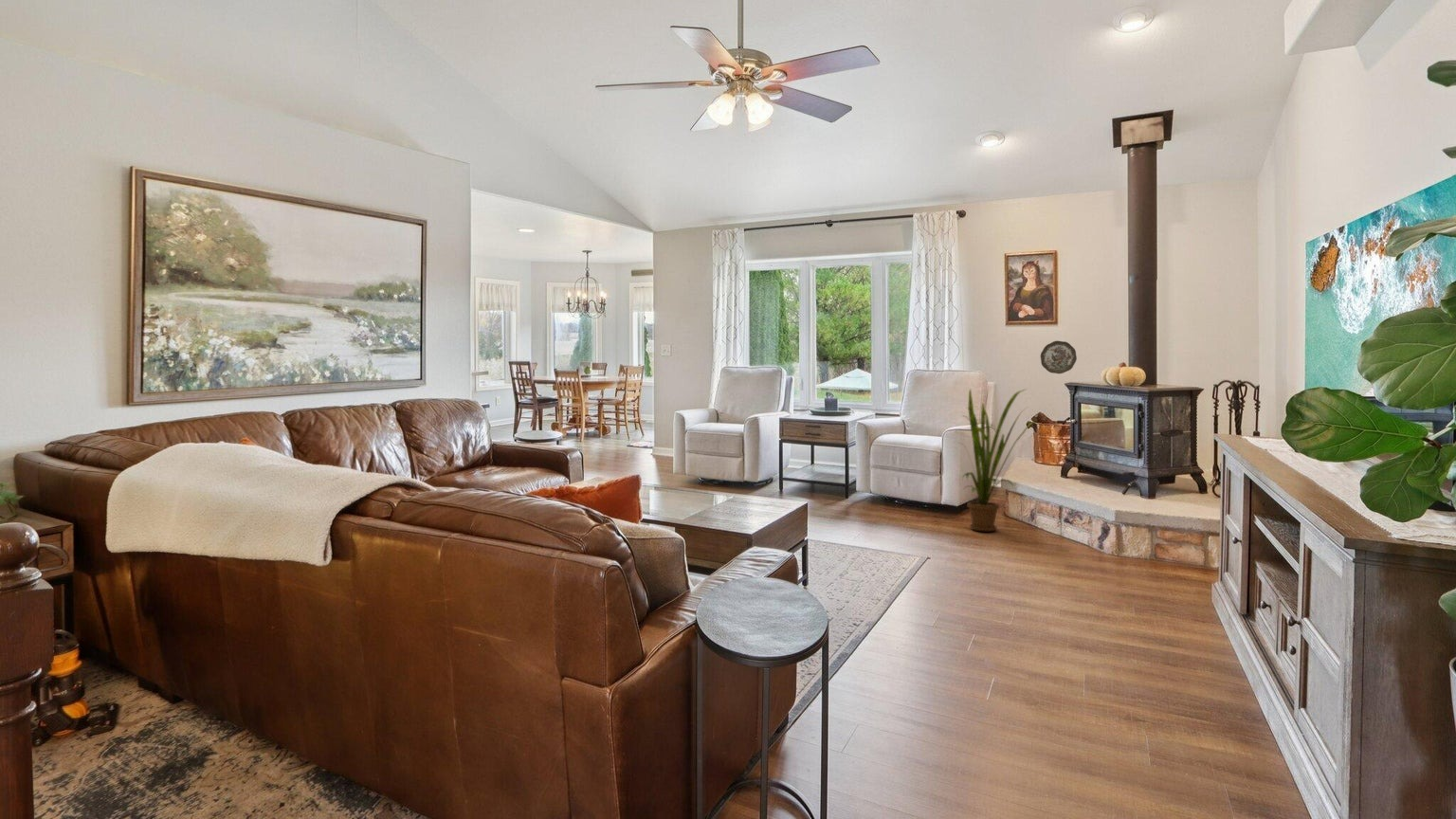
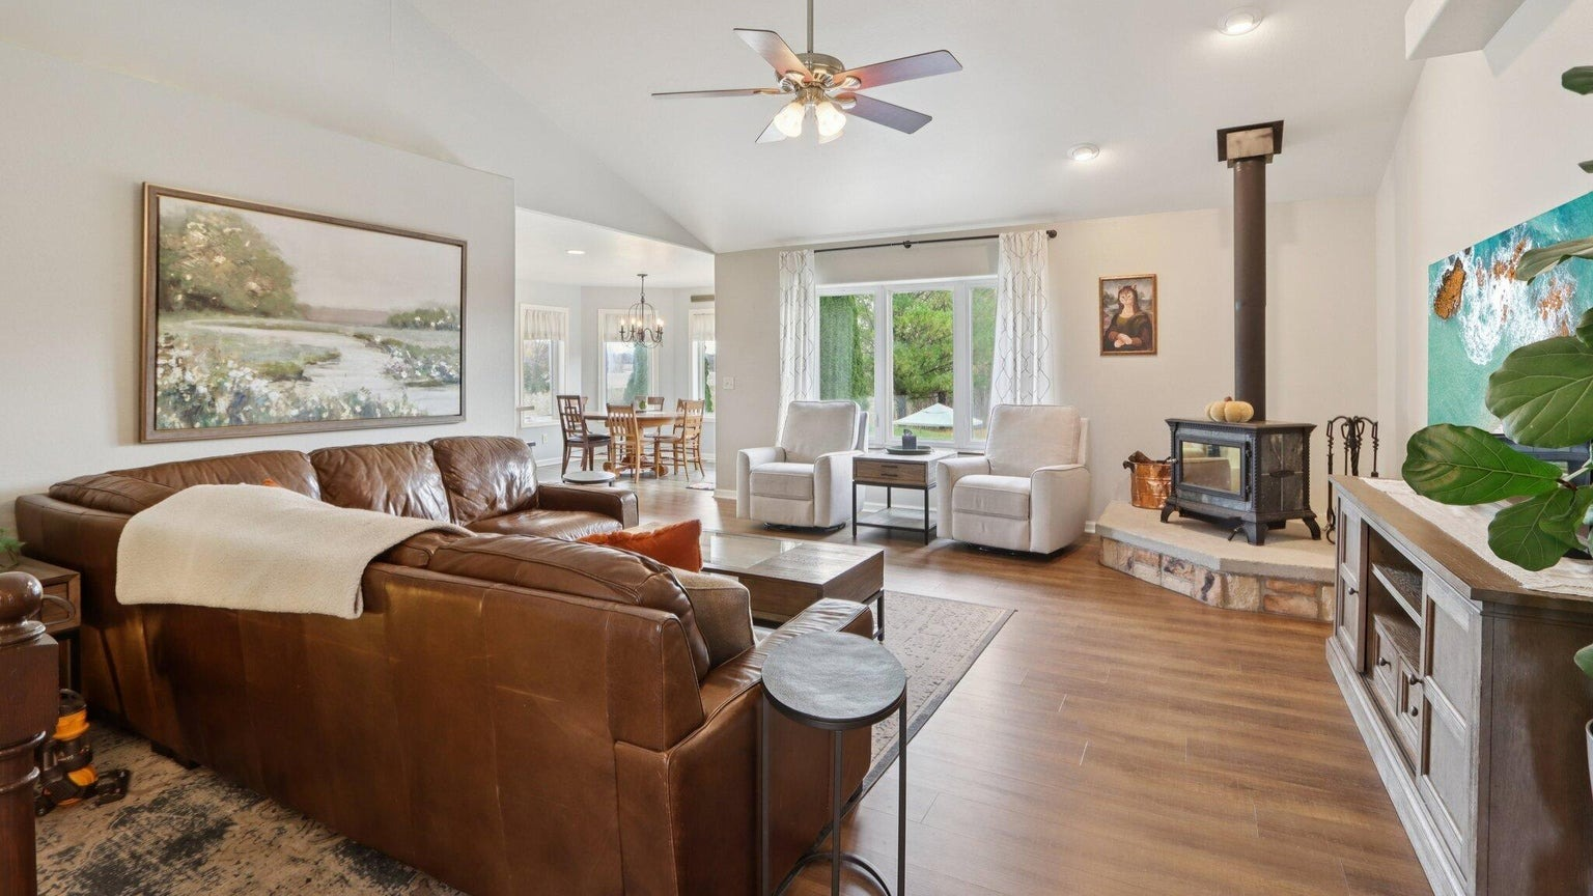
- decorative plate [1040,340,1078,374]
- house plant [958,388,1036,532]
